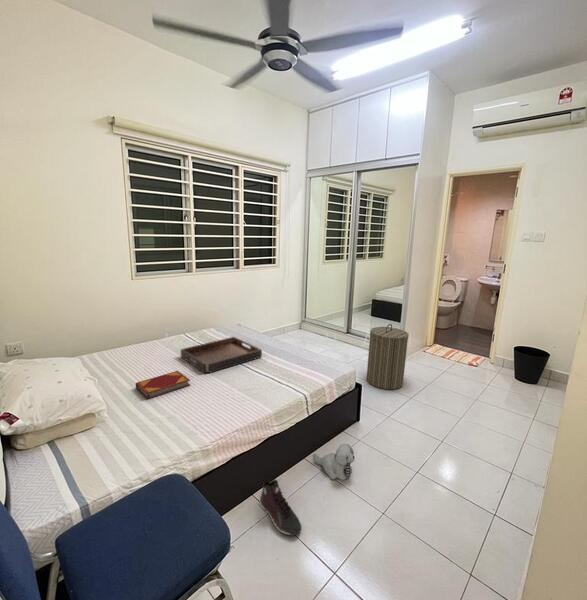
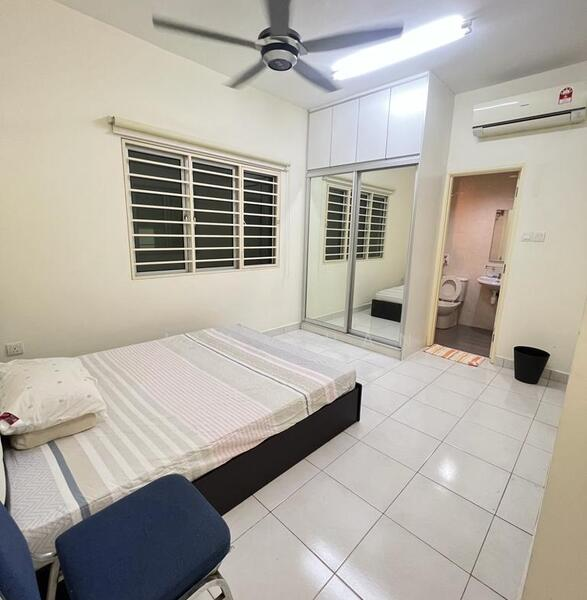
- sneaker [259,479,302,537]
- hardback book [135,370,191,400]
- serving tray [179,336,263,374]
- plush toy [312,443,356,481]
- laundry hamper [366,323,410,391]
